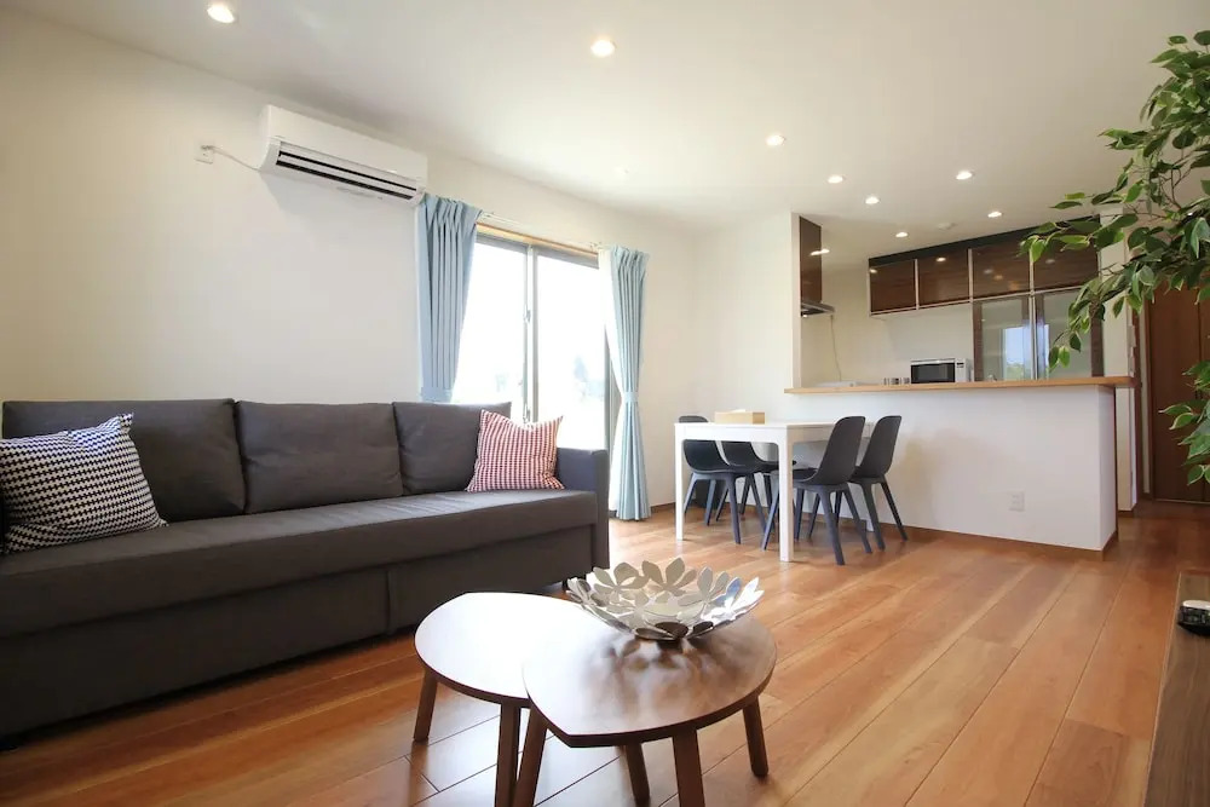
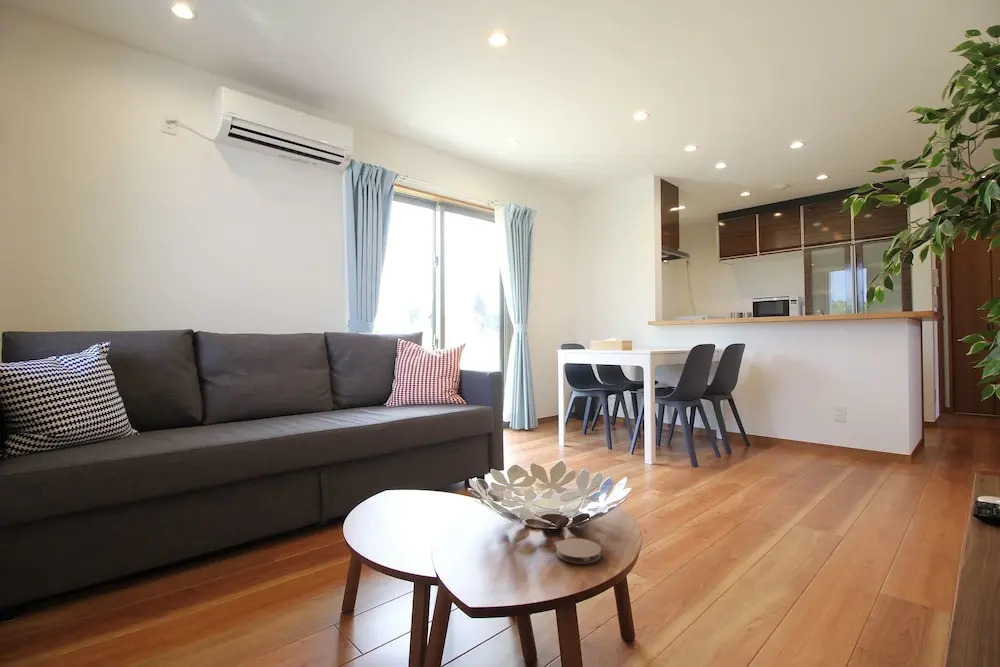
+ coaster [555,537,602,565]
